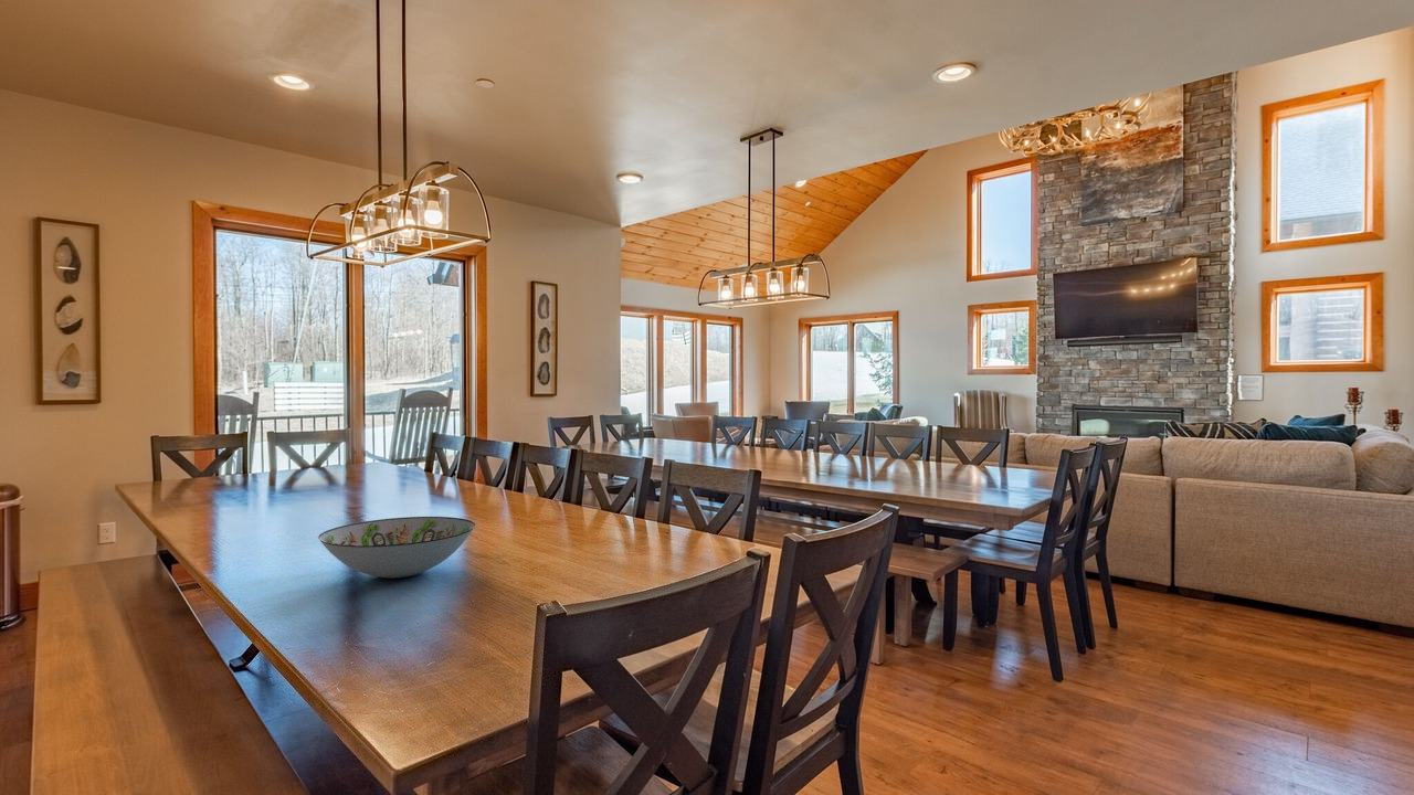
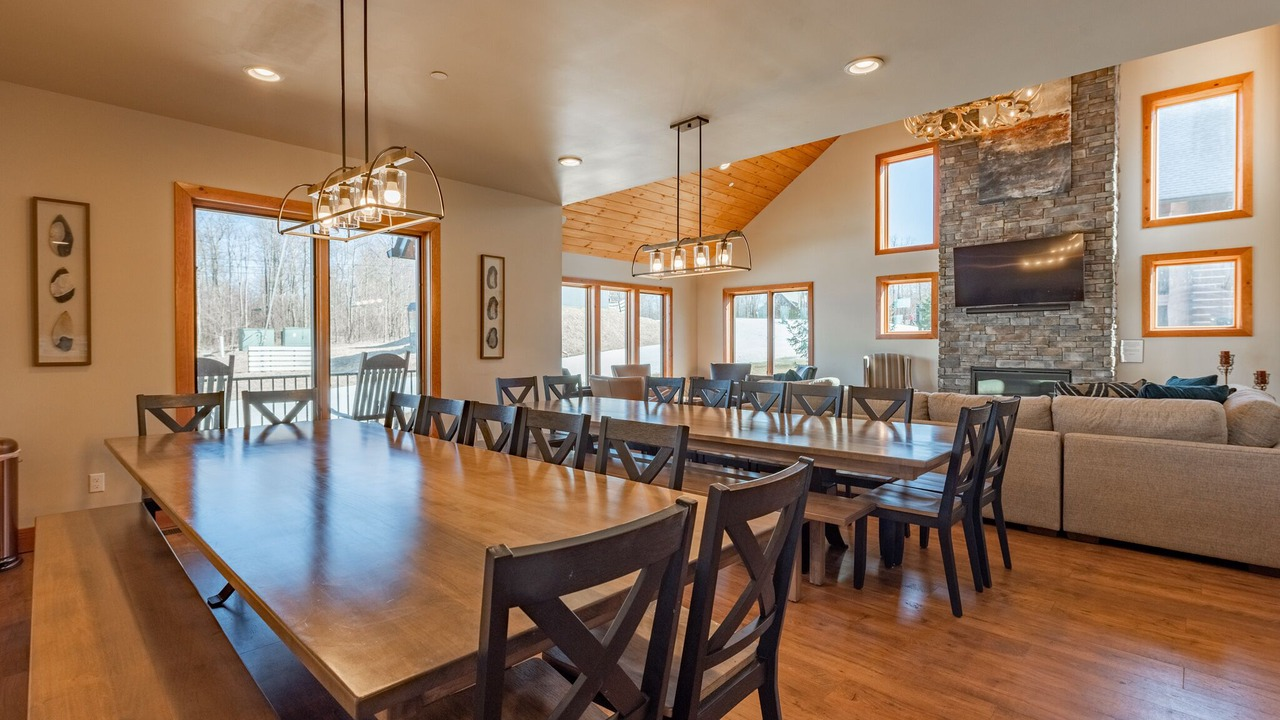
- decorative bowl [317,516,476,580]
